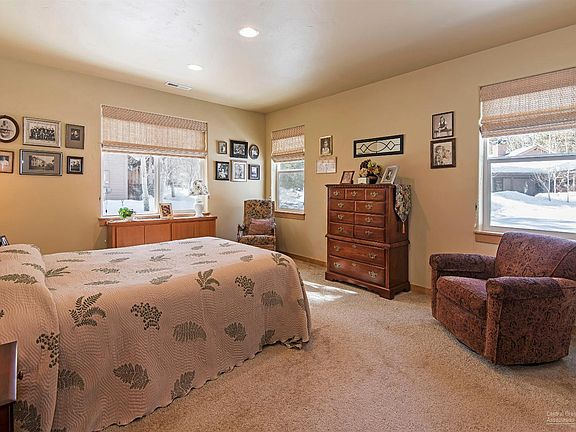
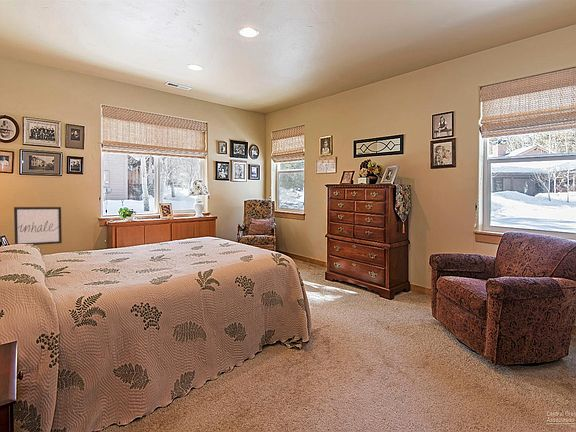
+ wall art [13,206,63,246]
